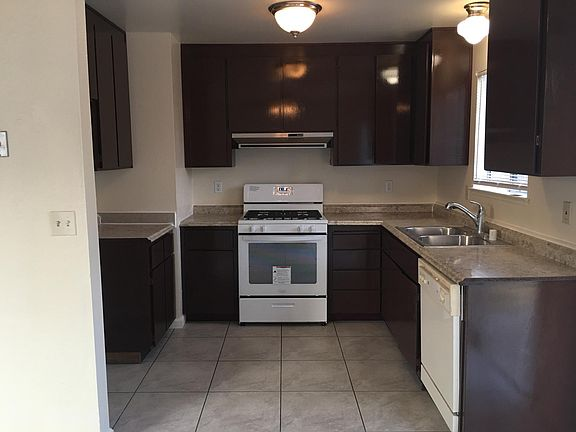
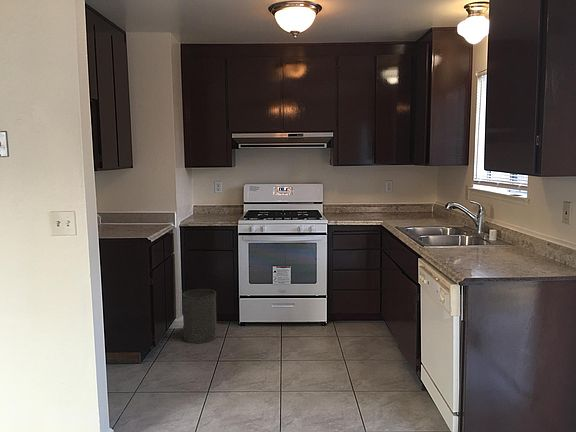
+ trash can [181,288,218,344]
